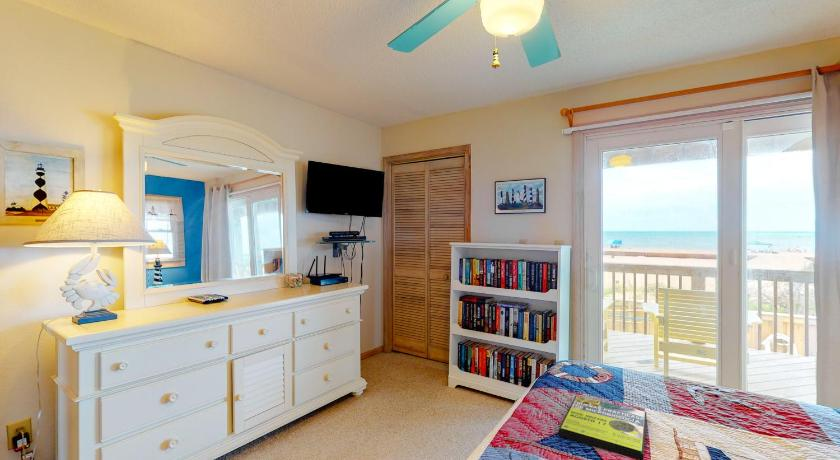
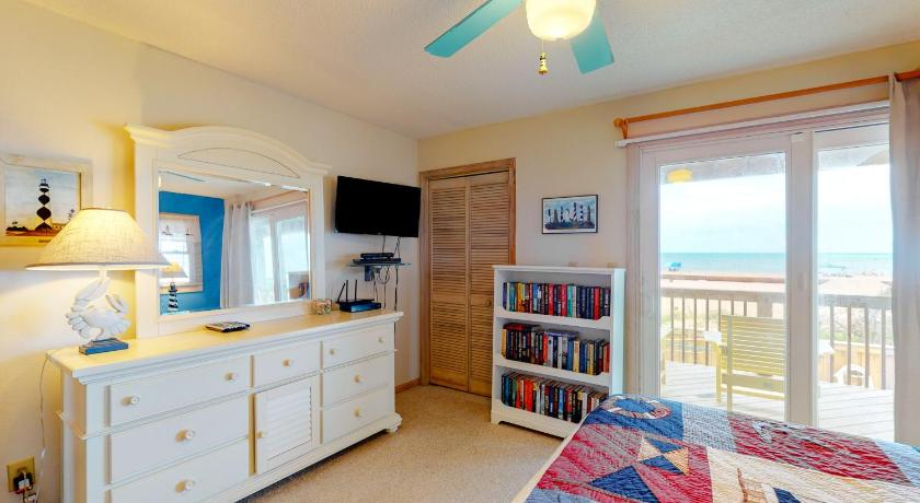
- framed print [558,395,648,460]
